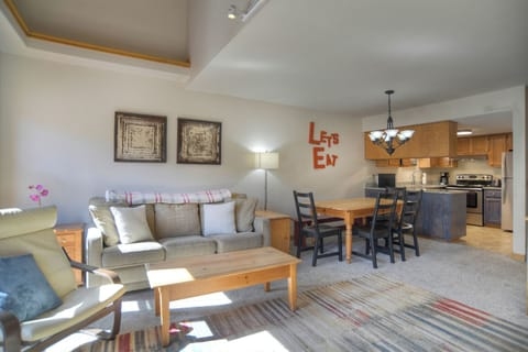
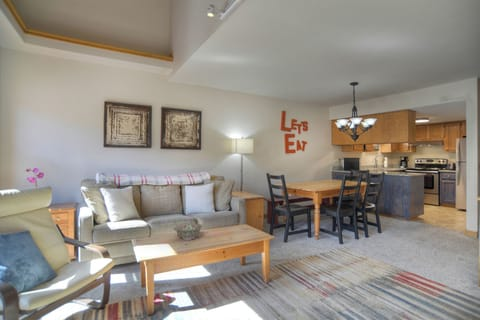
+ decorative bowl [173,223,204,241]
